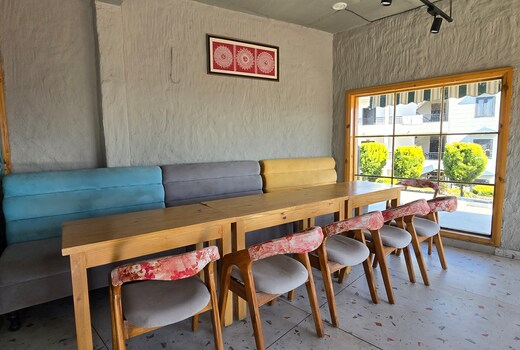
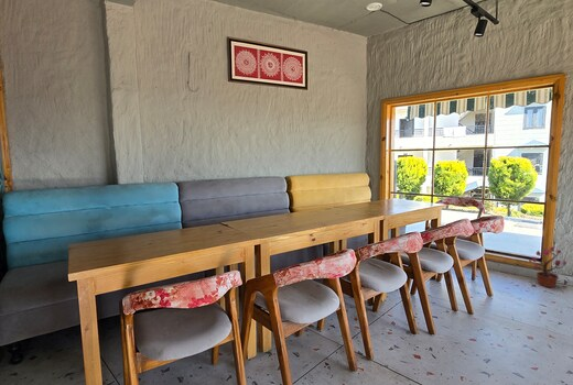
+ potted plant [528,245,567,289]
